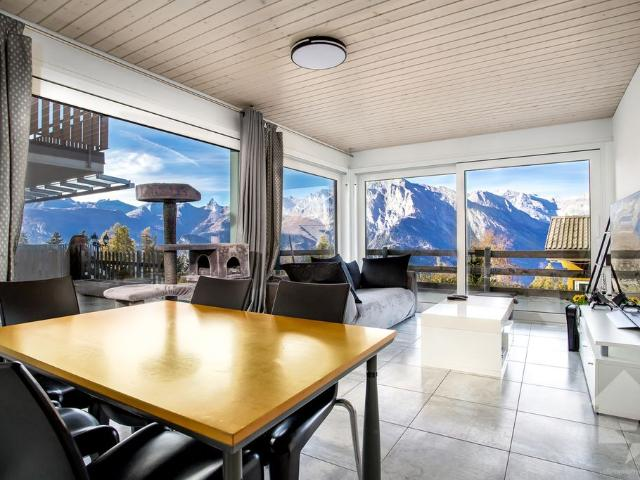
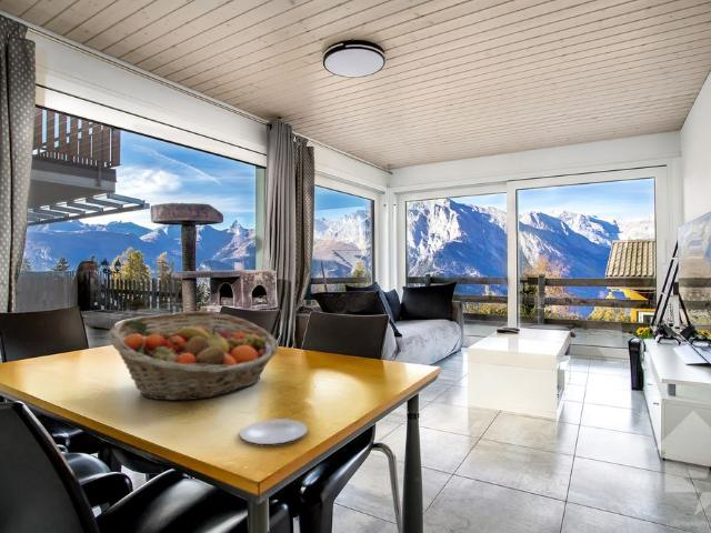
+ plate [239,418,309,445]
+ fruit basket [108,310,280,402]
